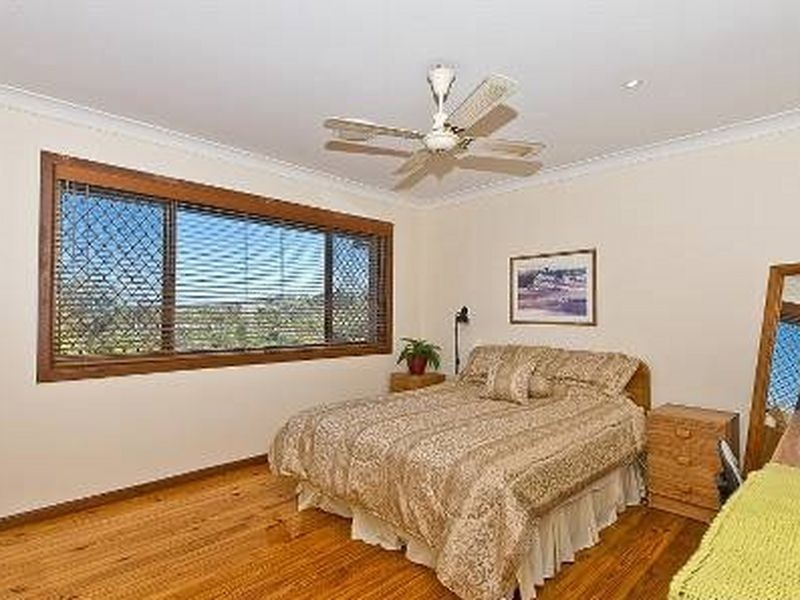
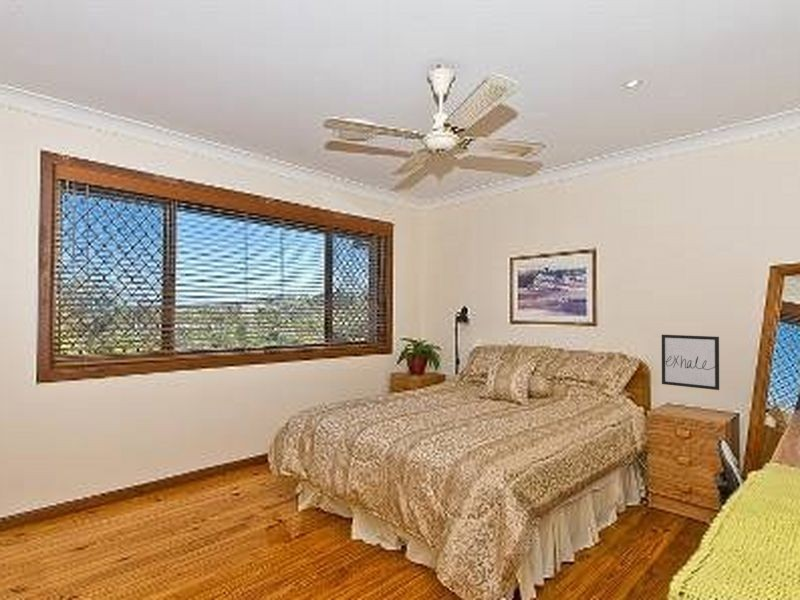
+ wall art [661,334,720,391]
